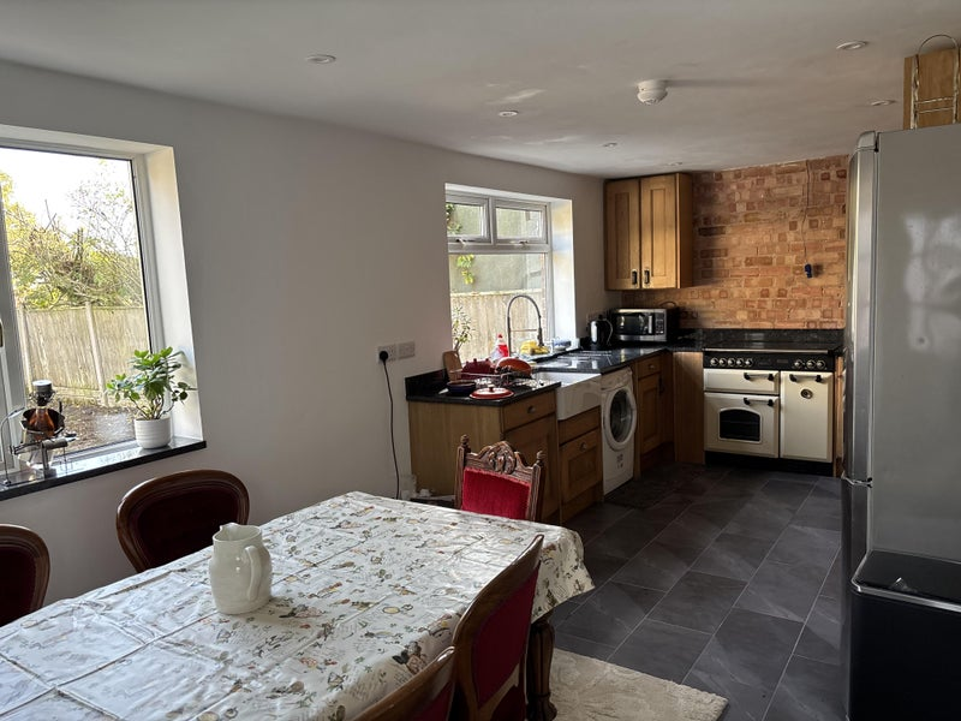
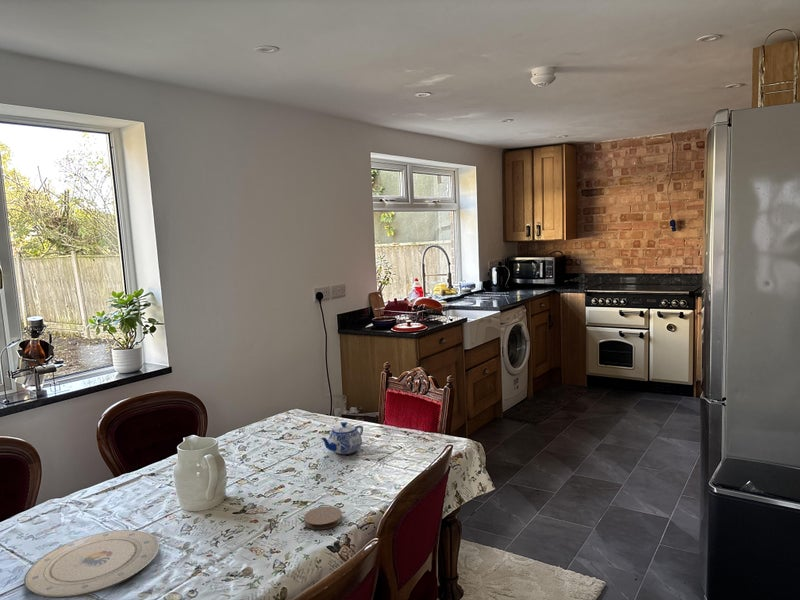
+ teapot [319,421,364,455]
+ coaster [303,505,343,530]
+ plate [23,529,160,599]
